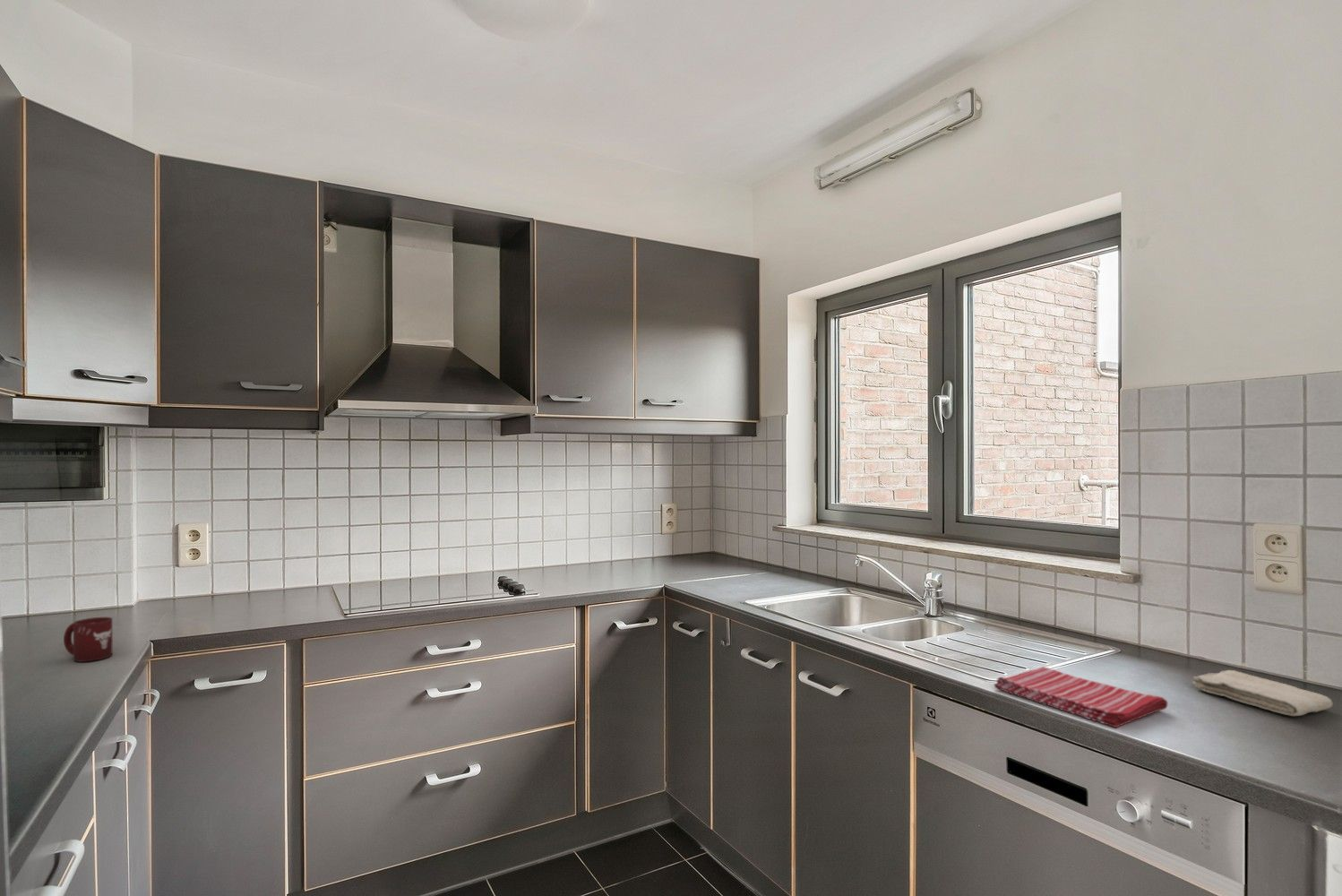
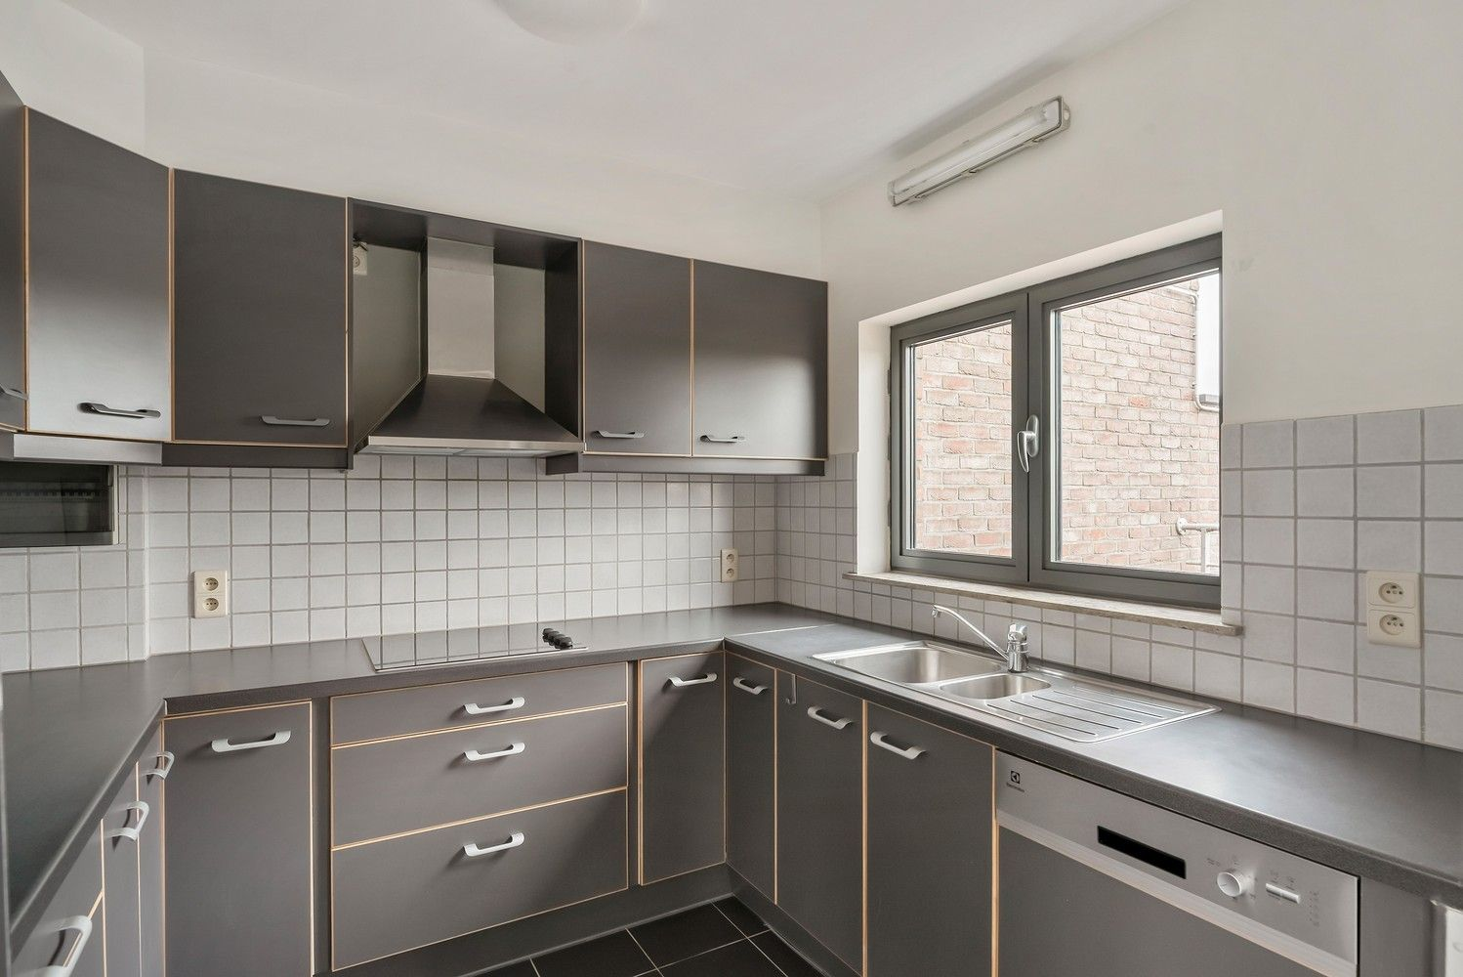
- washcloth [1191,669,1334,717]
- cup [63,616,113,663]
- dish towel [993,666,1168,728]
